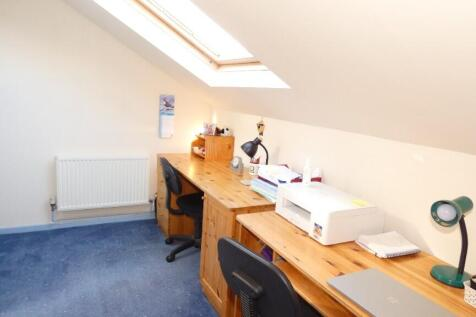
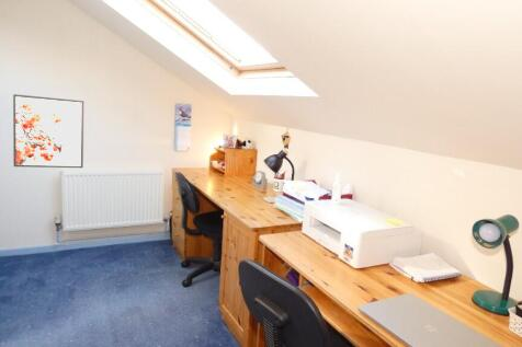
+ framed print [12,93,86,169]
